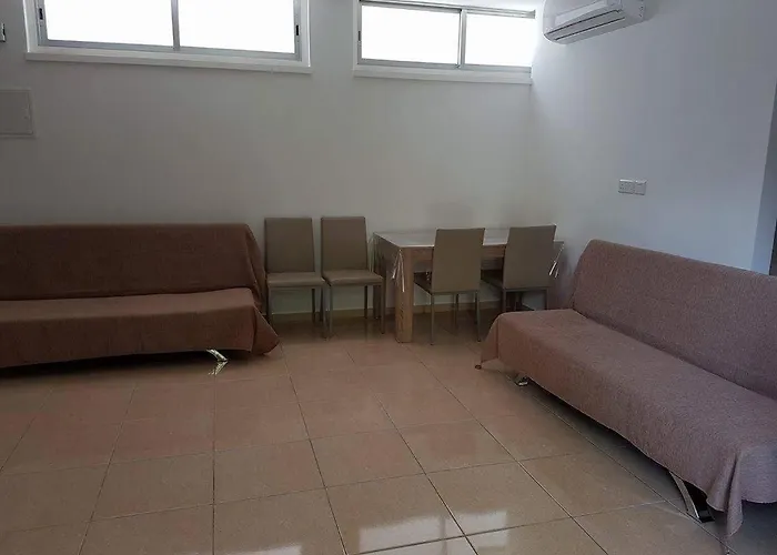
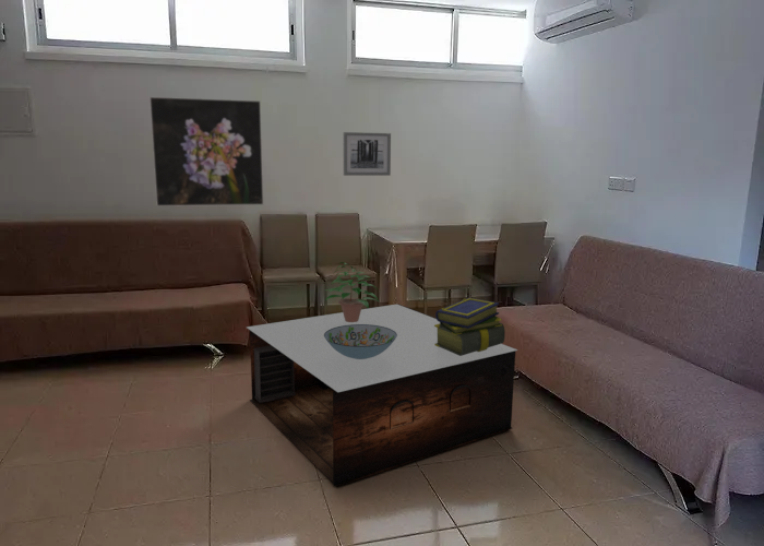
+ stack of books [434,297,506,356]
+ decorative bowl [324,324,397,359]
+ potted plant [324,261,379,322]
+ coffee table [246,304,518,488]
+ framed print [148,96,264,207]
+ wall art [343,131,392,177]
